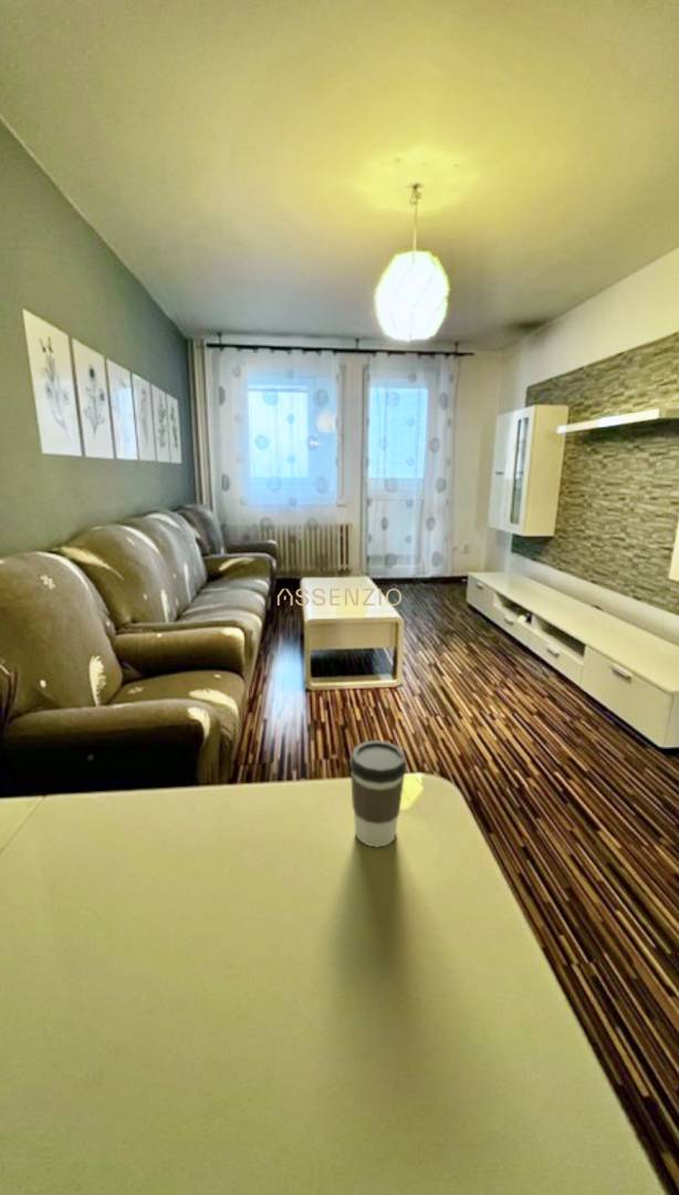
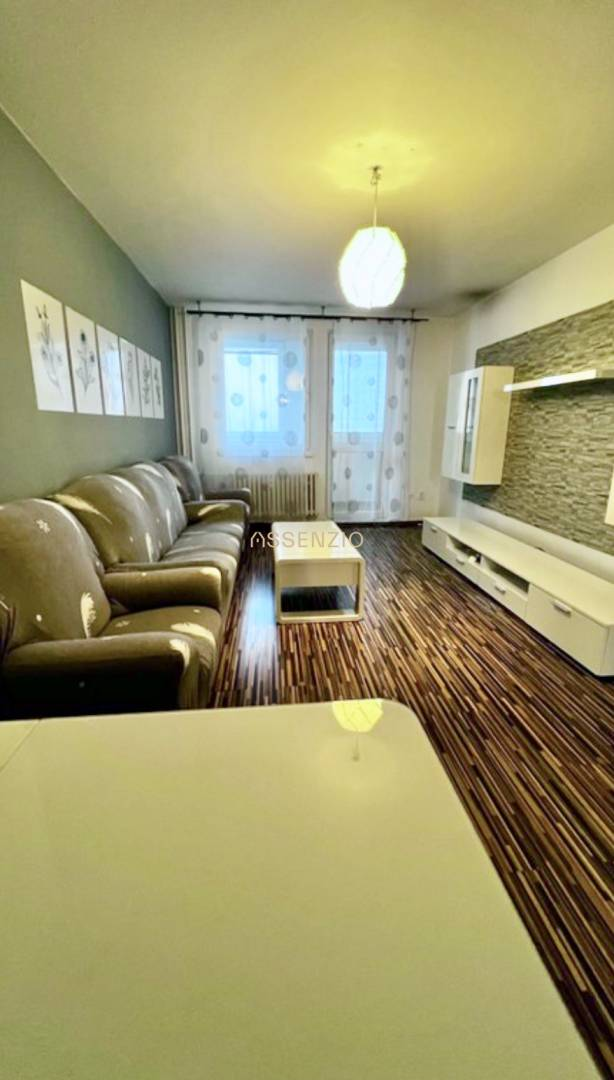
- coffee cup [348,739,408,849]
